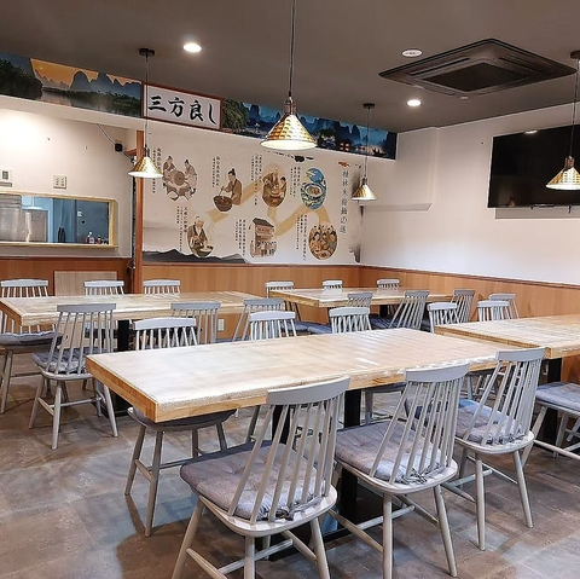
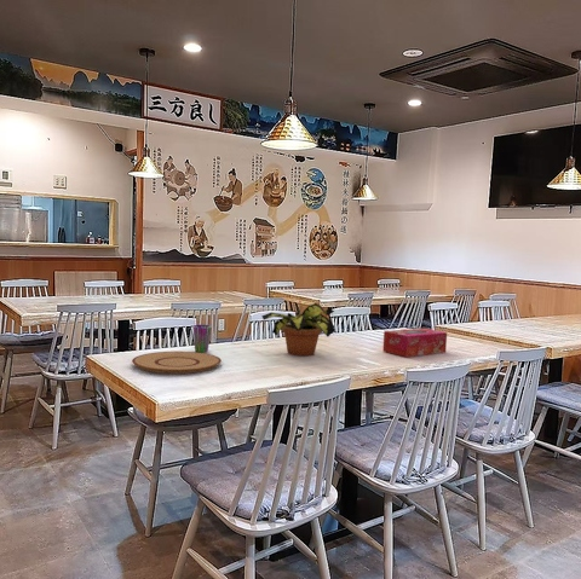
+ cup [191,324,213,353]
+ tissue box [381,328,448,358]
+ plate [131,351,223,375]
+ flower pot [260,302,338,357]
